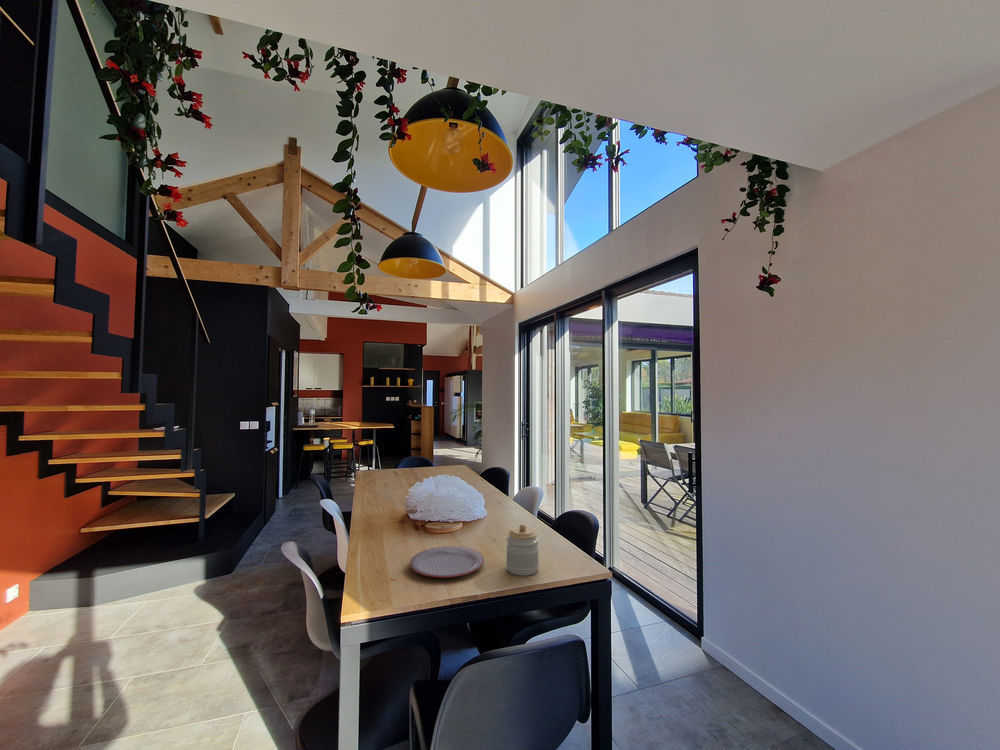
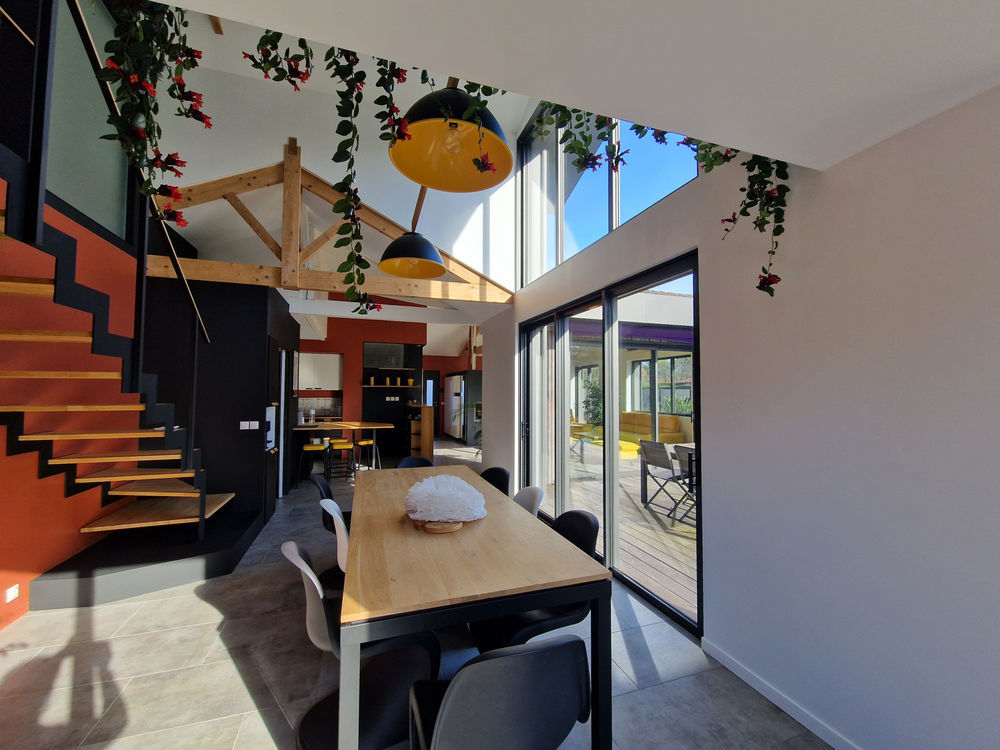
- plate [409,545,485,579]
- jar [505,523,540,577]
